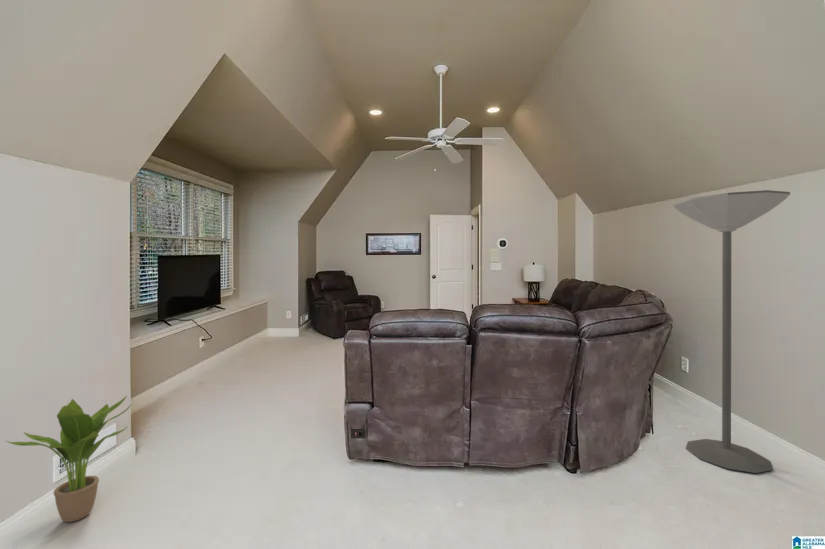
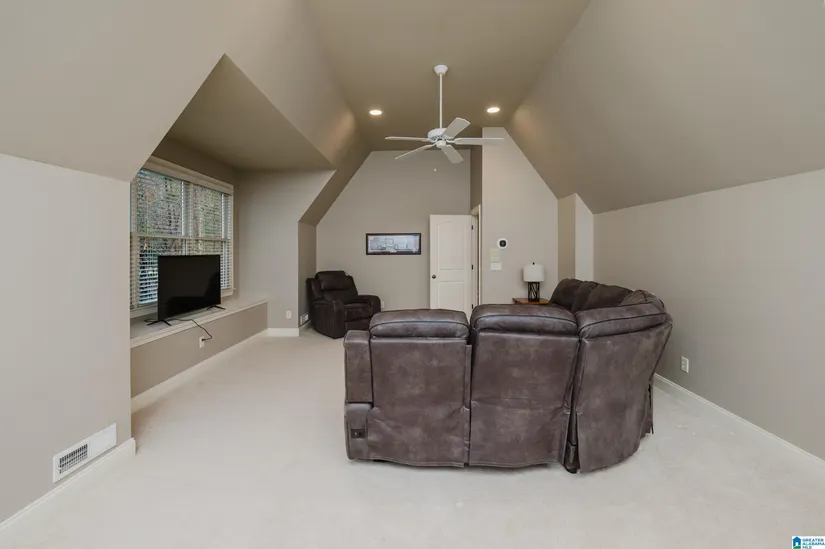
- potted plant [5,395,133,523]
- floor lamp [672,189,791,474]
